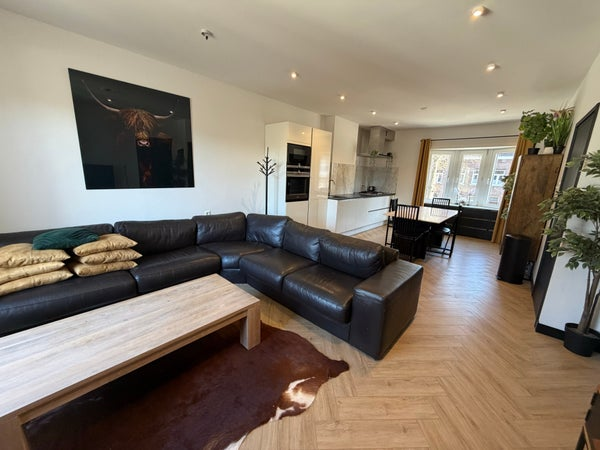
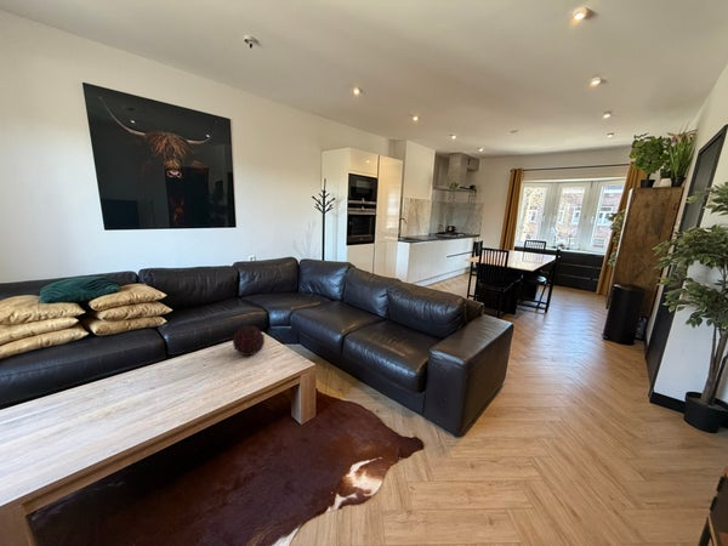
+ decorative orb [232,324,266,357]
